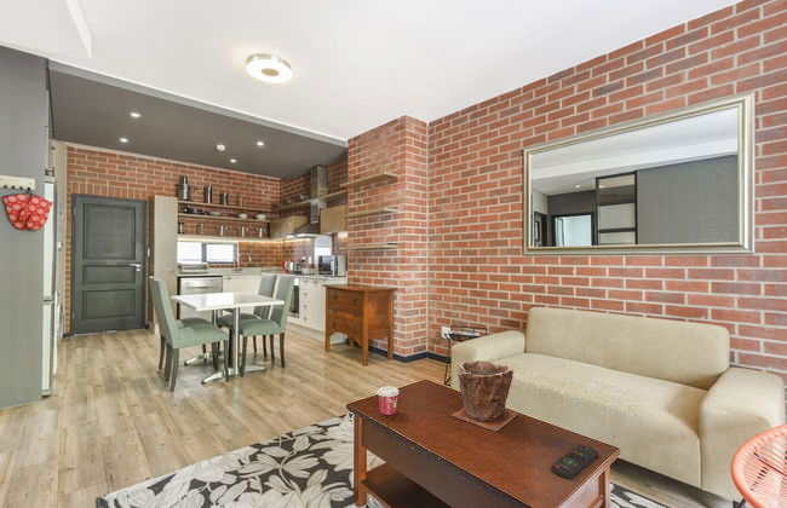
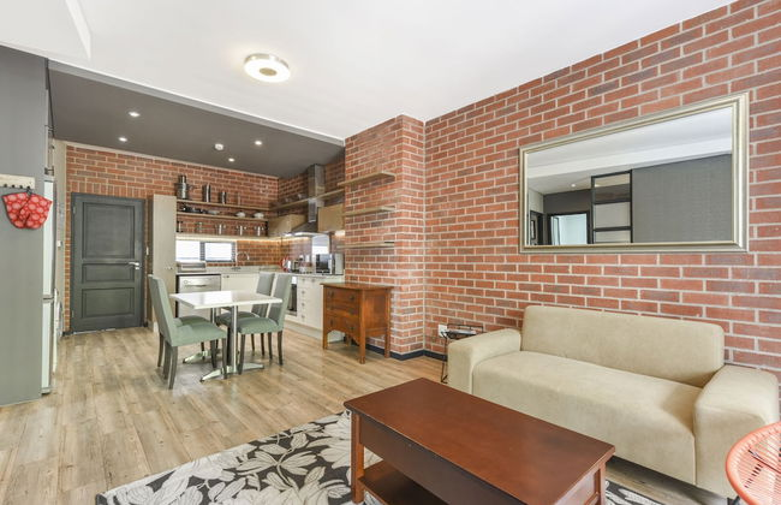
- remote control [550,444,599,480]
- plant pot [450,359,519,432]
- cup [375,385,401,416]
